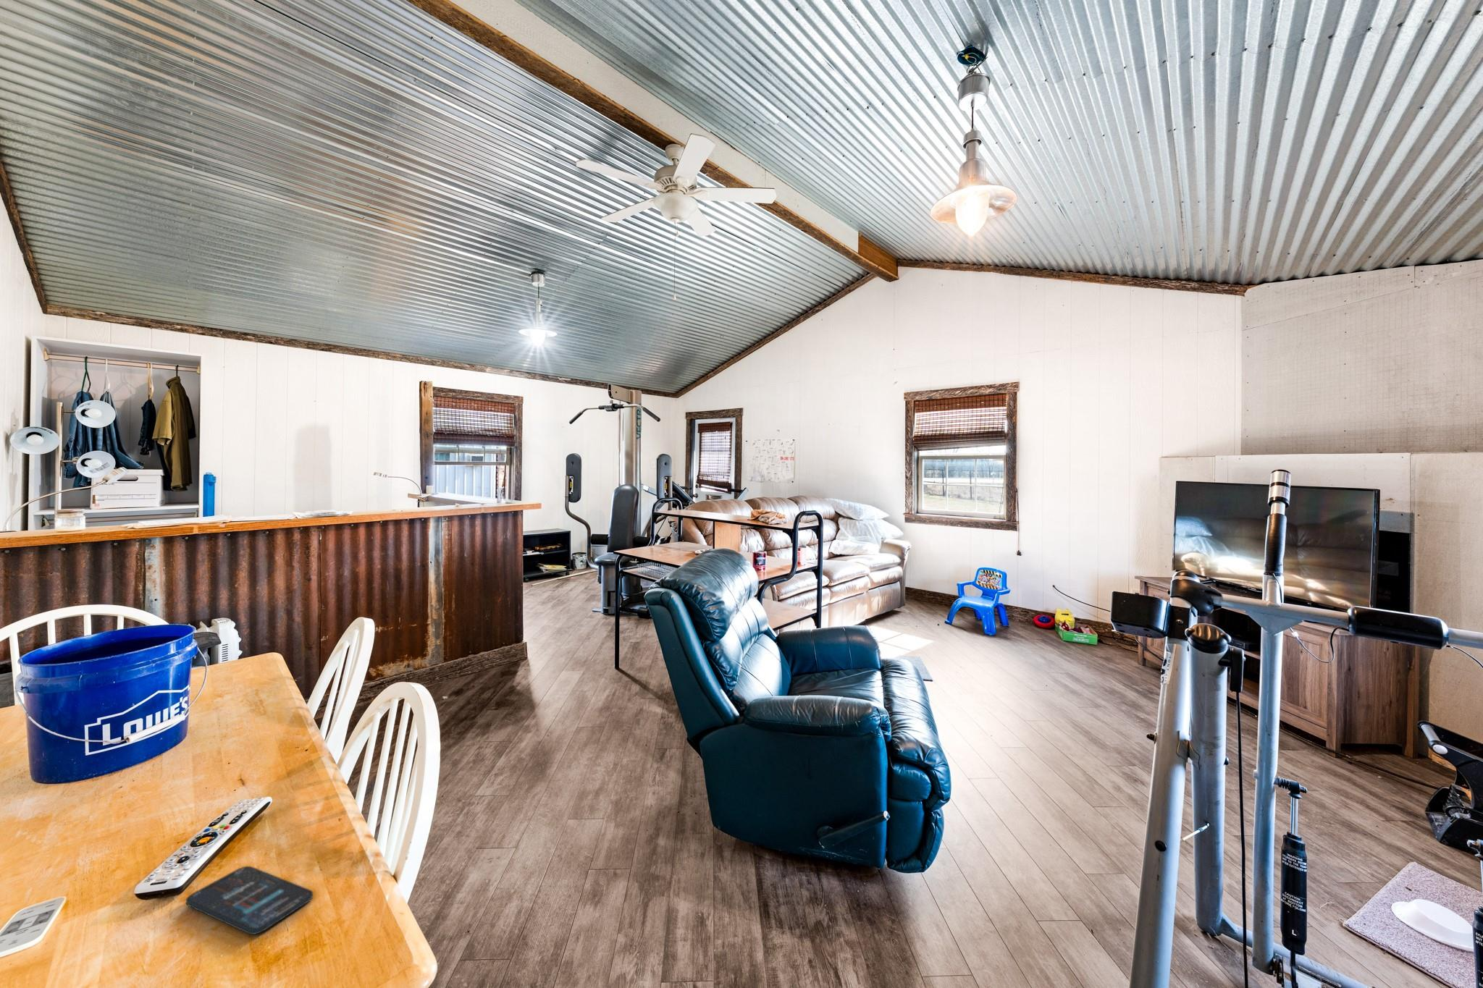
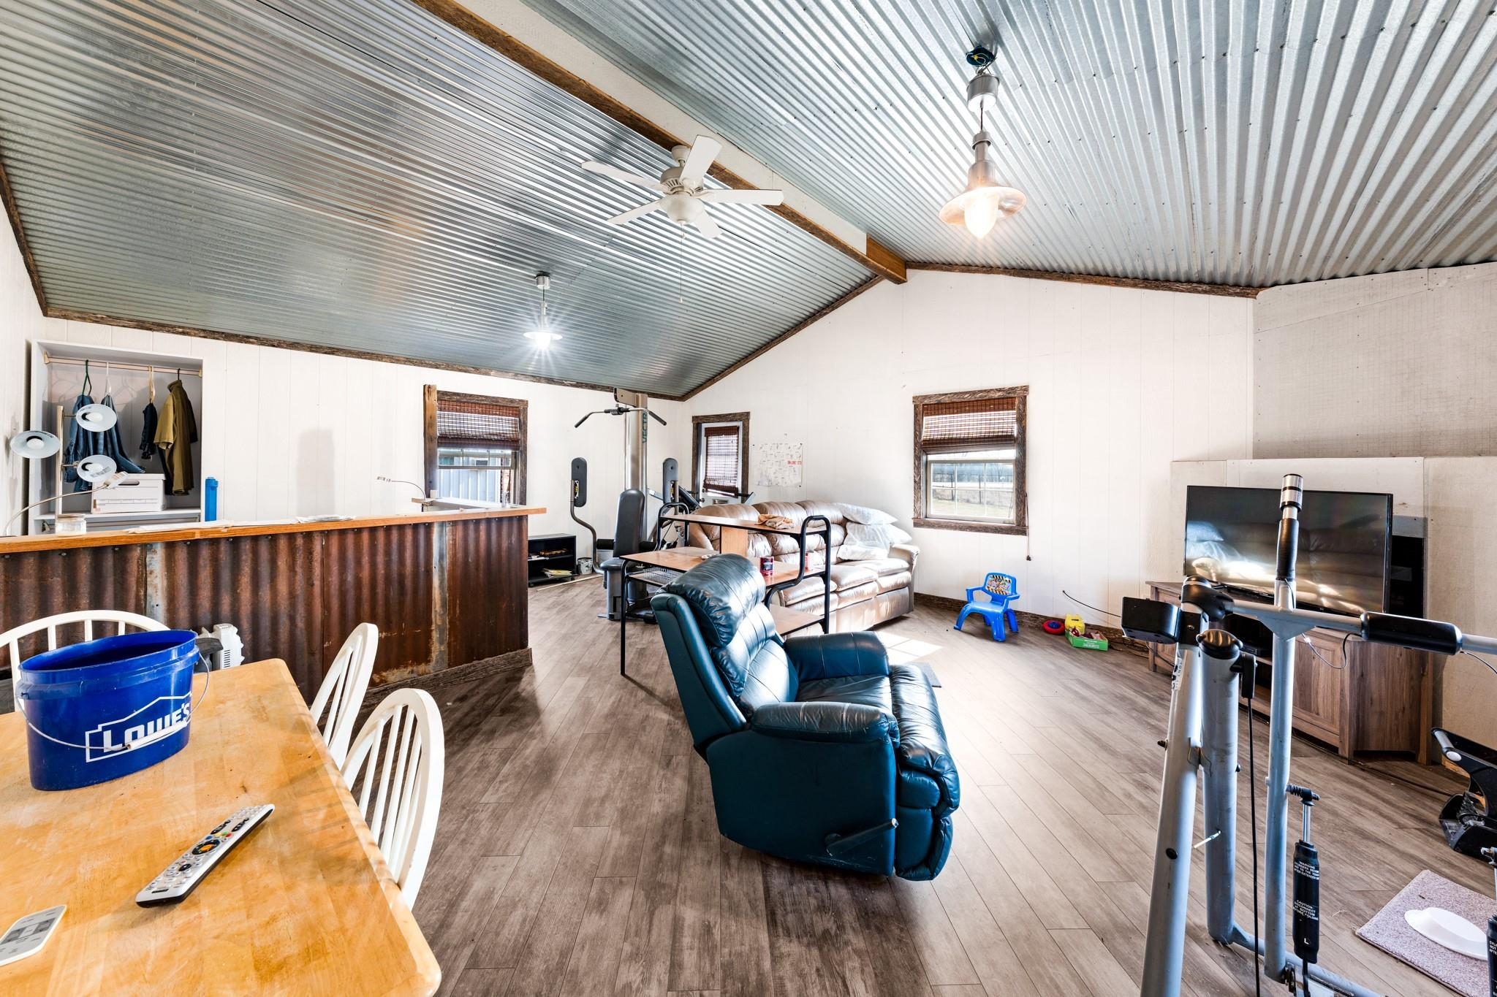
- smartphone [185,866,313,935]
